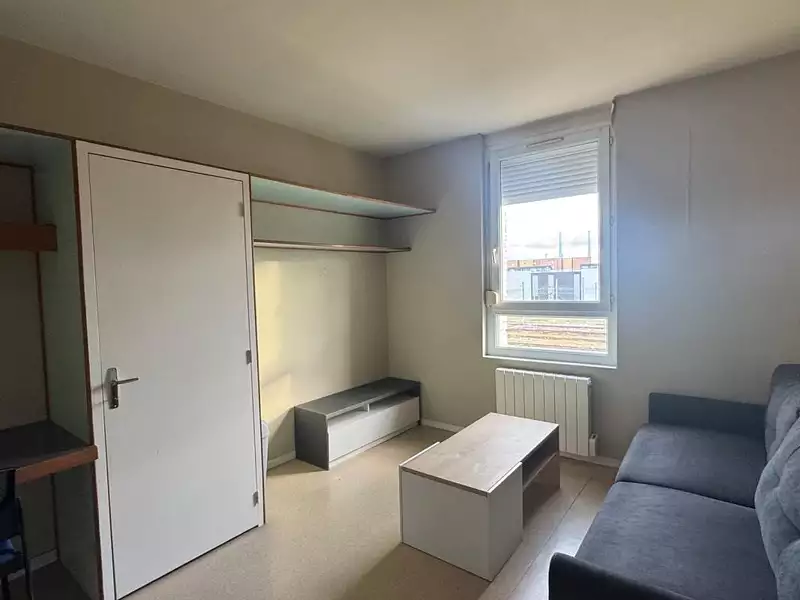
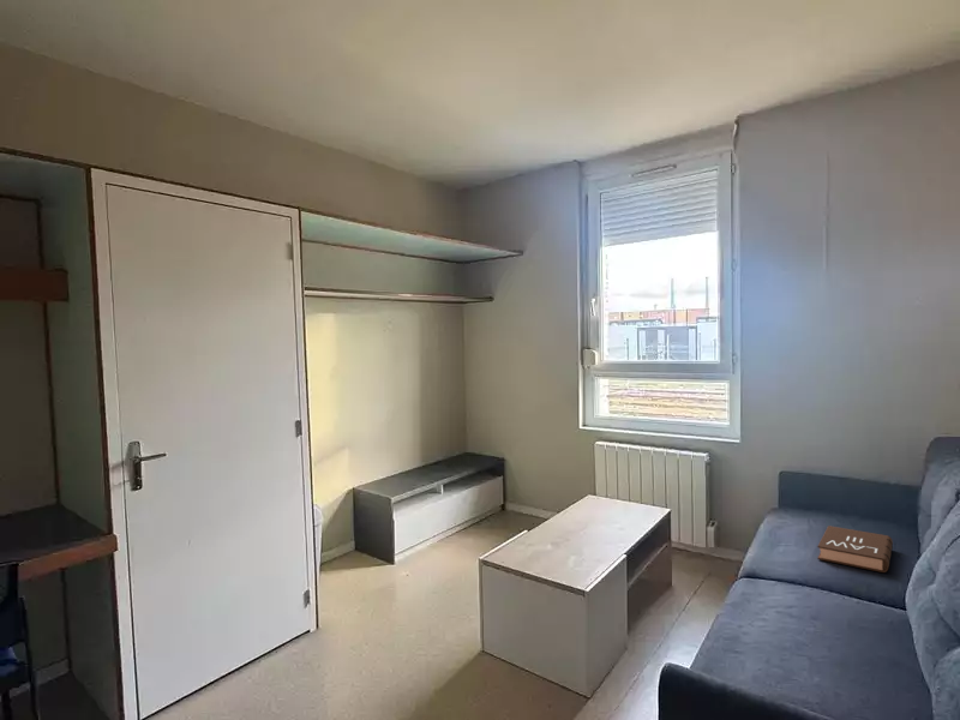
+ book [816,524,894,574]
